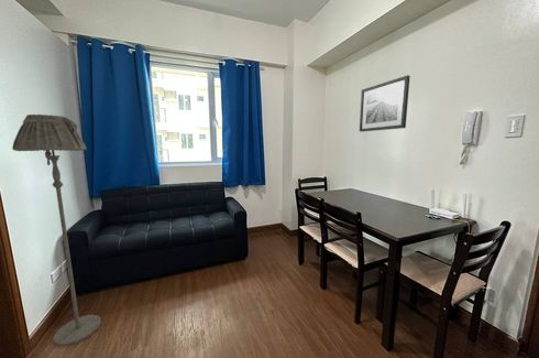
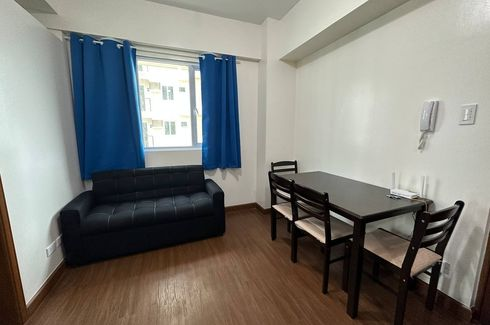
- wall art [359,74,411,132]
- floor lamp [11,113,102,347]
